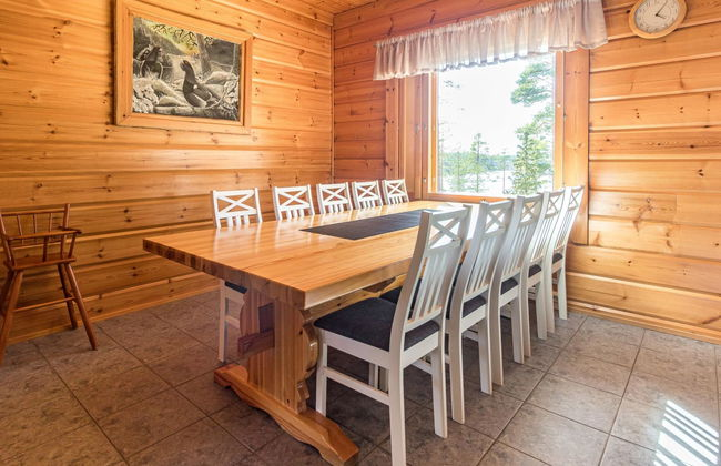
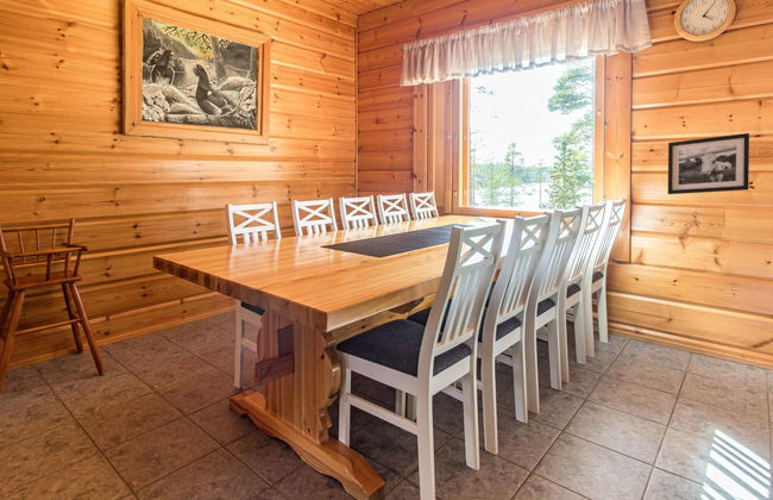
+ picture frame [667,132,750,195]
